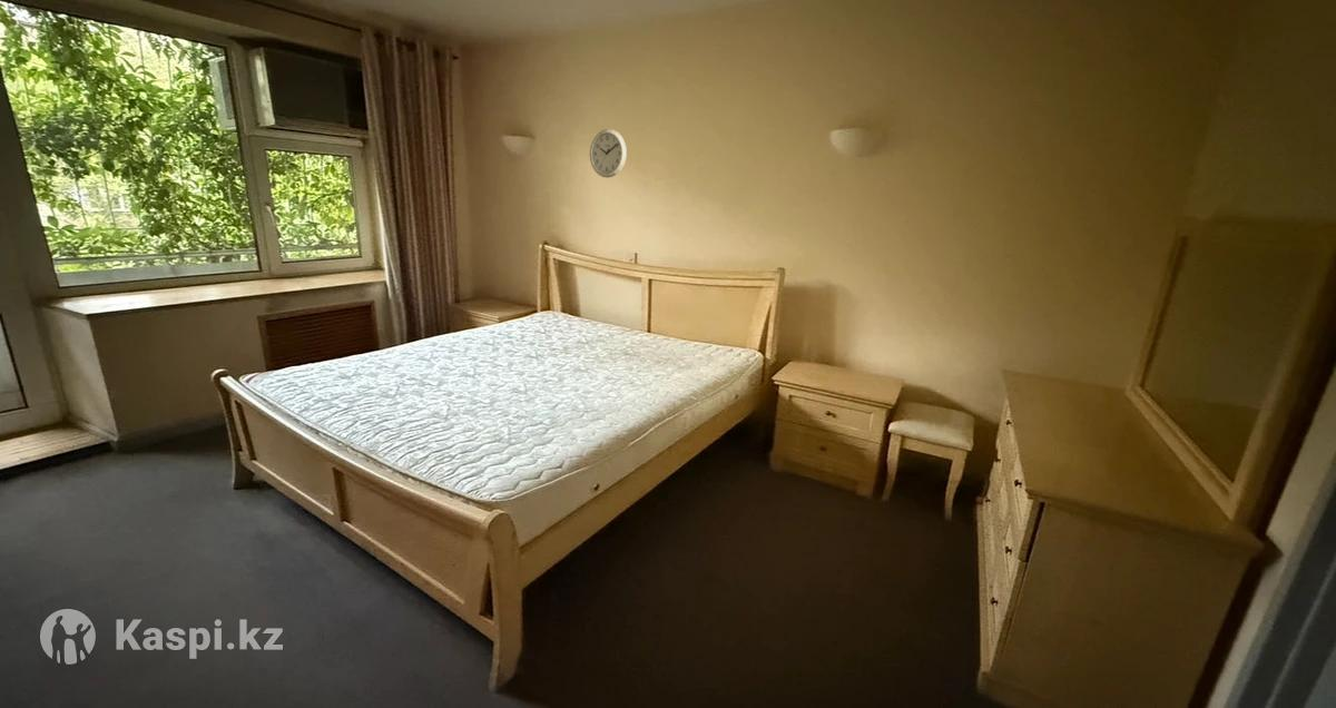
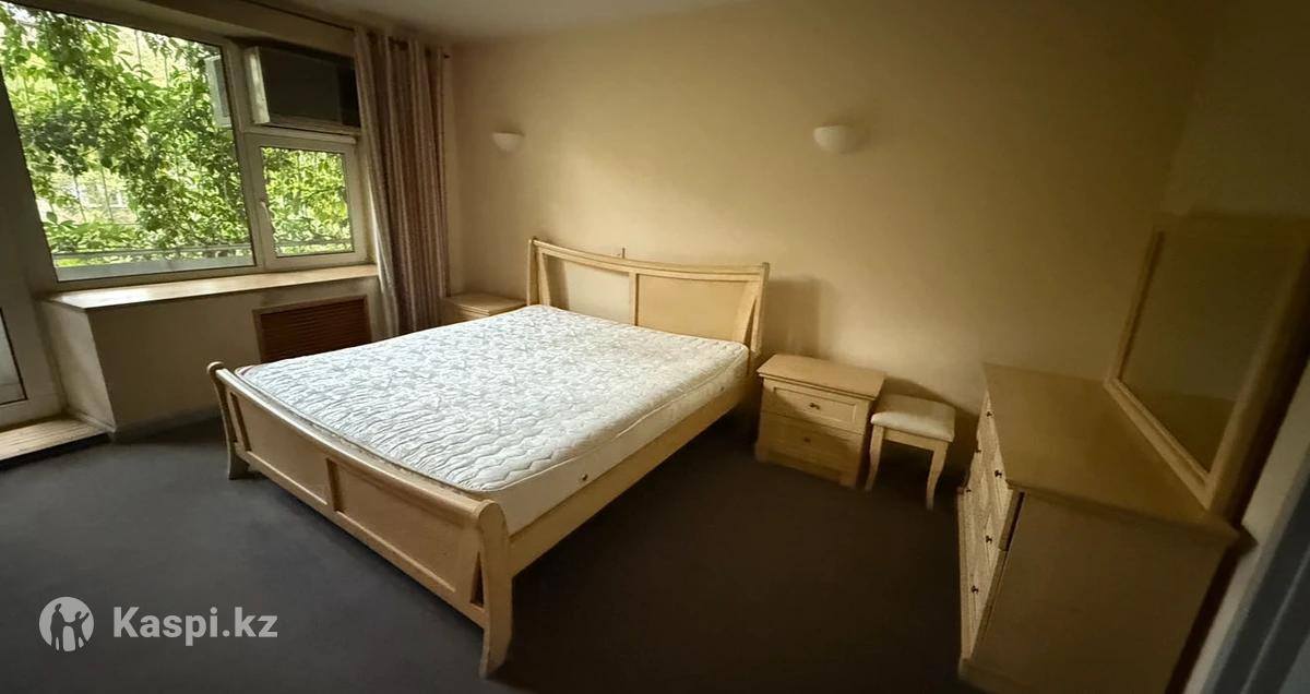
- wall clock [589,128,628,179]
